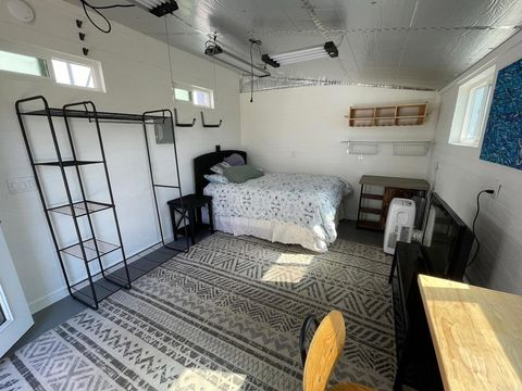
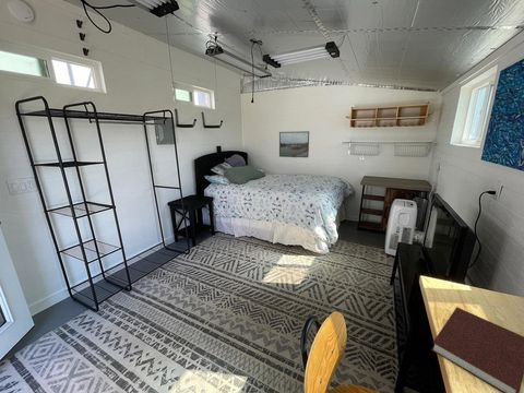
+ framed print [278,130,310,158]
+ notebook [430,306,524,393]
